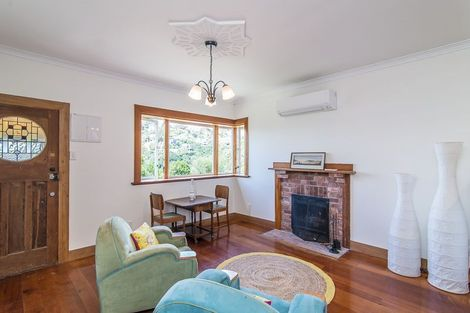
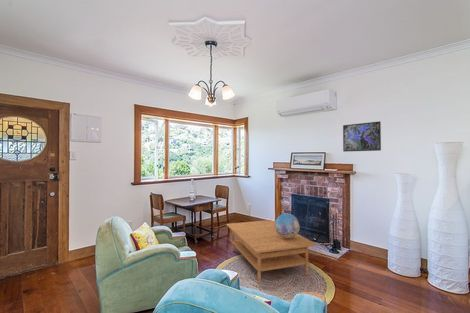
+ coffee table [225,219,318,285]
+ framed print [342,120,382,153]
+ decorative sphere [274,213,301,239]
